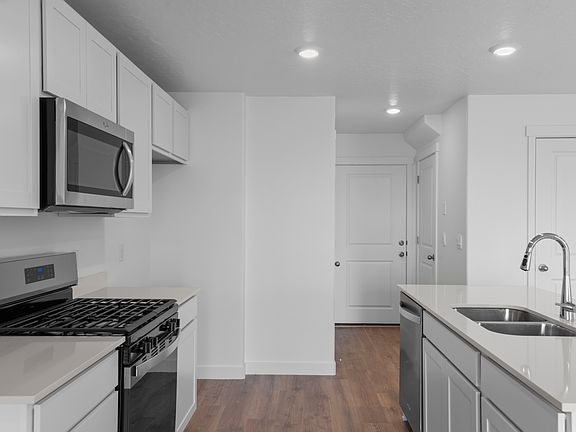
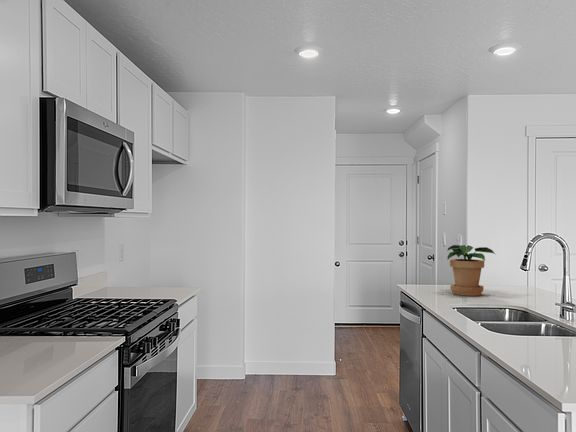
+ potted plant [447,244,496,297]
